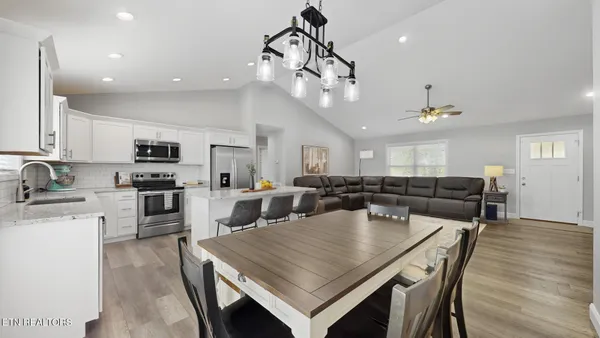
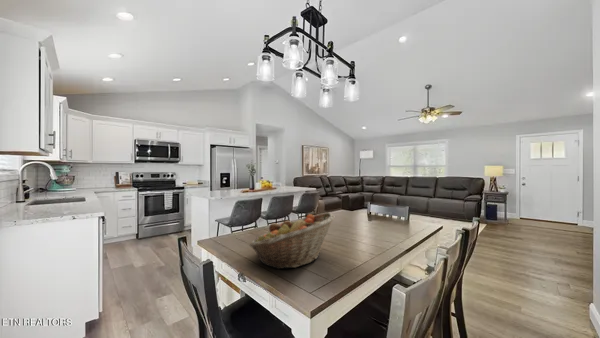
+ fruit basket [249,211,335,270]
